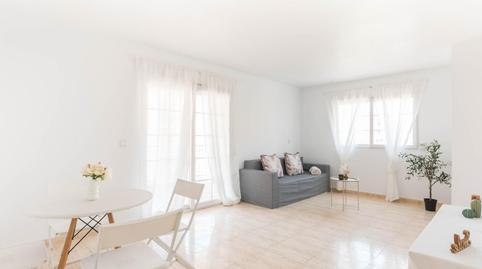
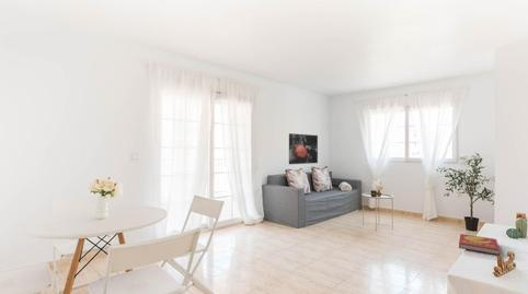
+ wall art [288,132,319,165]
+ book [458,233,501,257]
